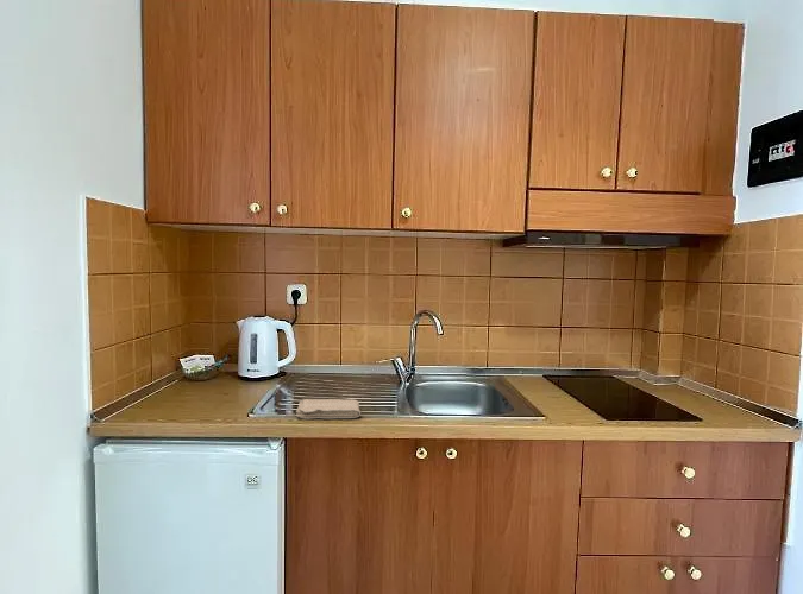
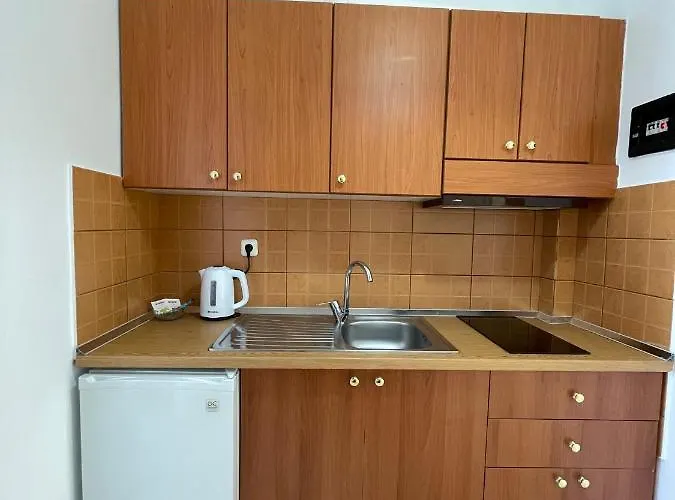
- washcloth [295,398,362,421]
